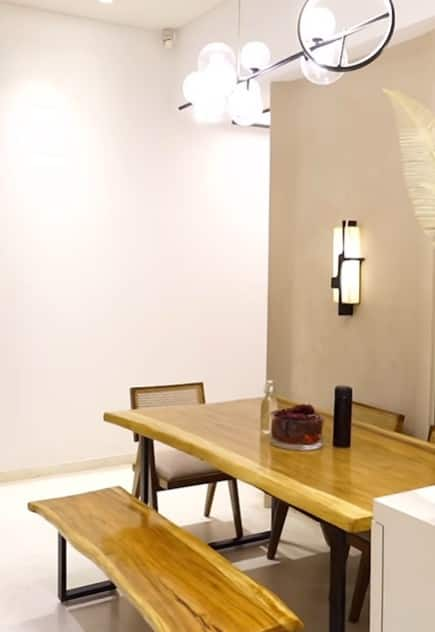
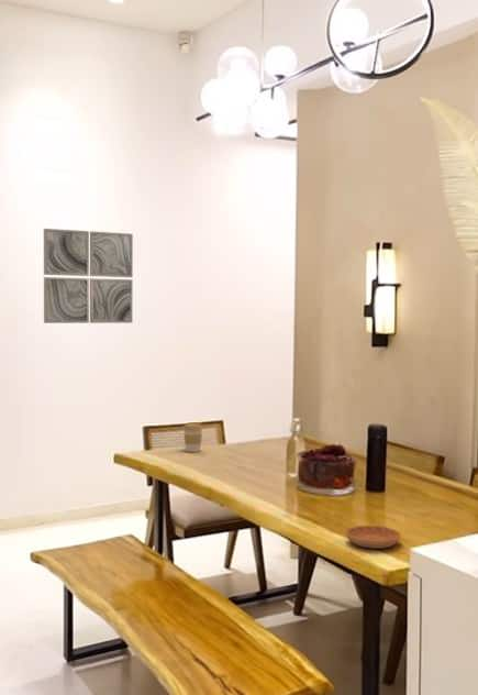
+ wall art [43,228,134,324]
+ coffee cup [182,421,204,453]
+ saucer [345,525,402,550]
